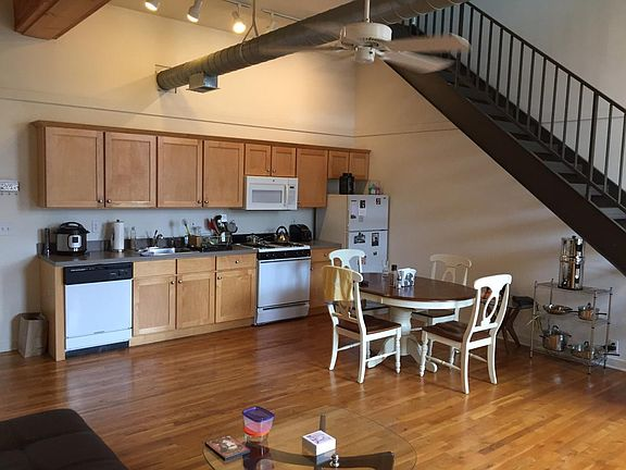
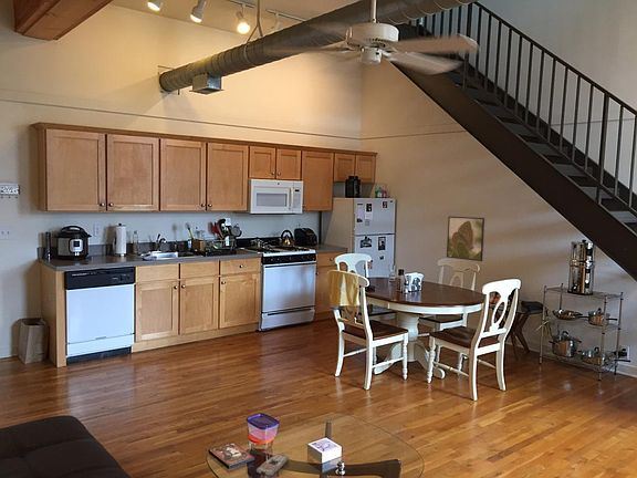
+ remote control [255,453,290,477]
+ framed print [446,216,485,262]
